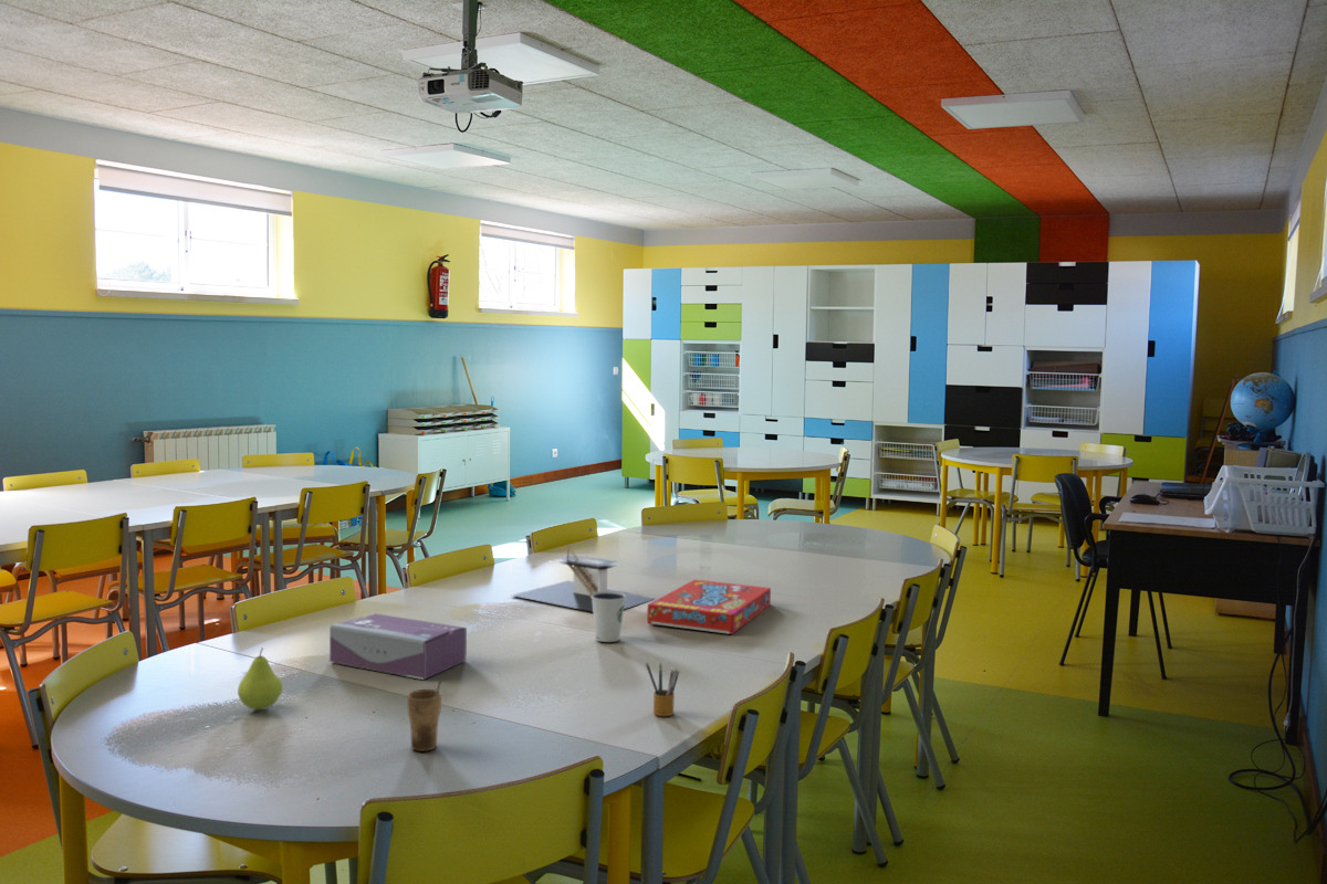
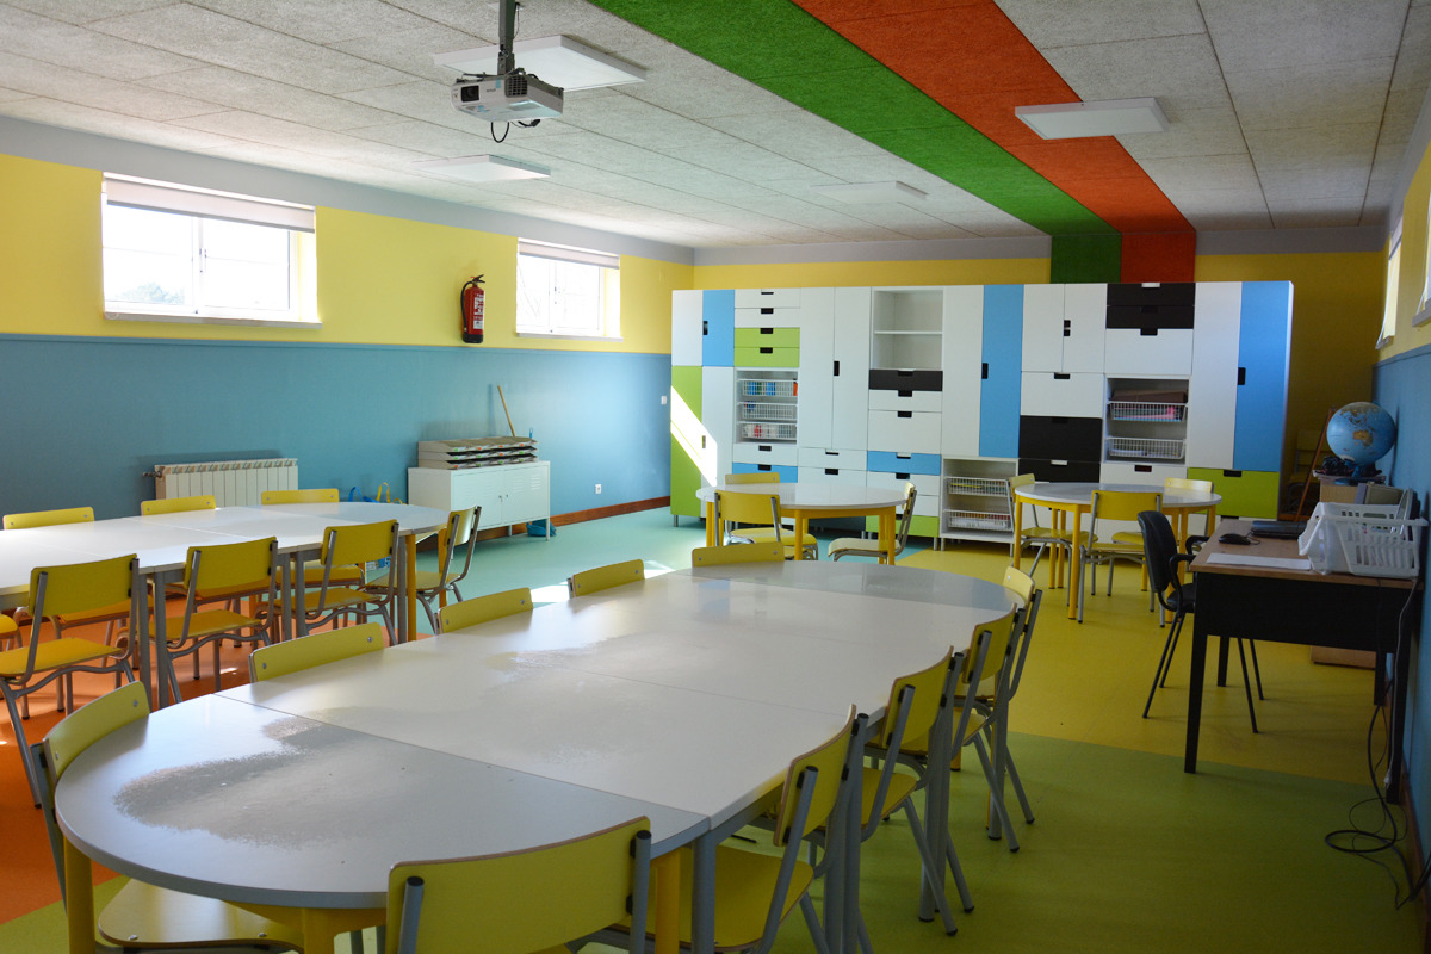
- pencil box [645,661,681,717]
- fruit [237,646,283,711]
- dixie cup [592,592,626,643]
- snack box [646,578,772,635]
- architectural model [511,544,656,613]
- tissue box [328,612,468,681]
- cup [406,681,442,753]
